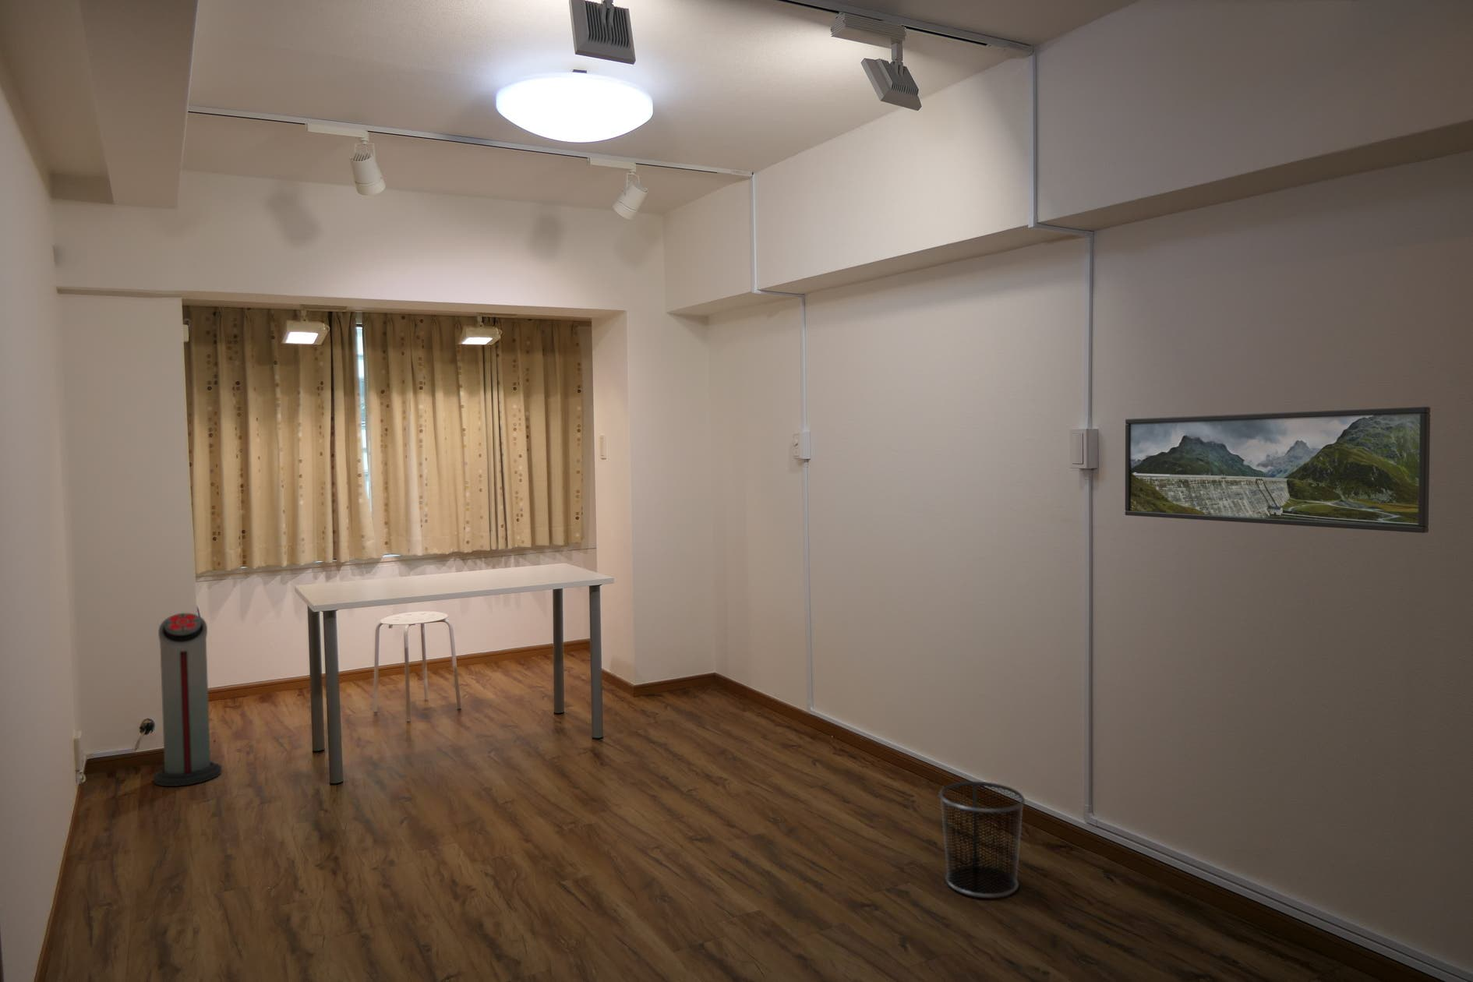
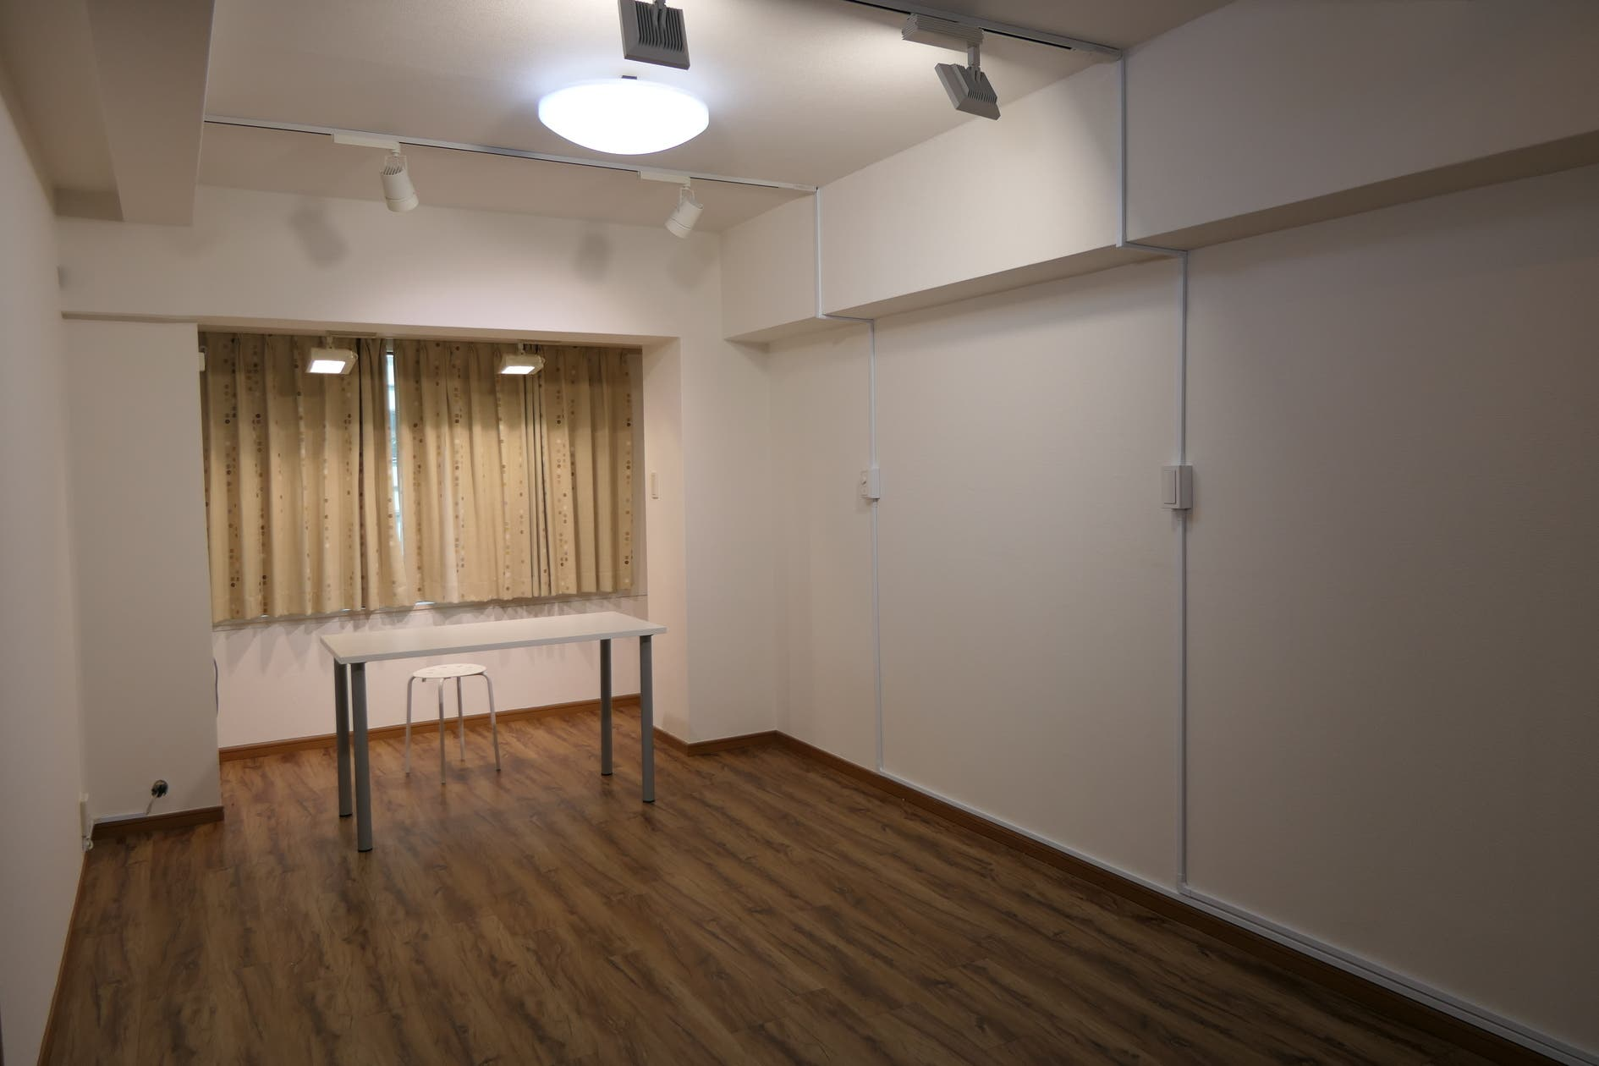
- waste bin [937,781,1026,899]
- air purifier [152,613,222,787]
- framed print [1124,406,1431,534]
